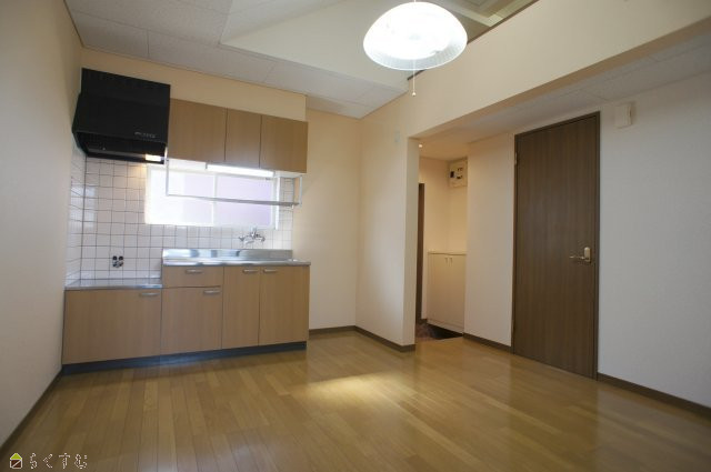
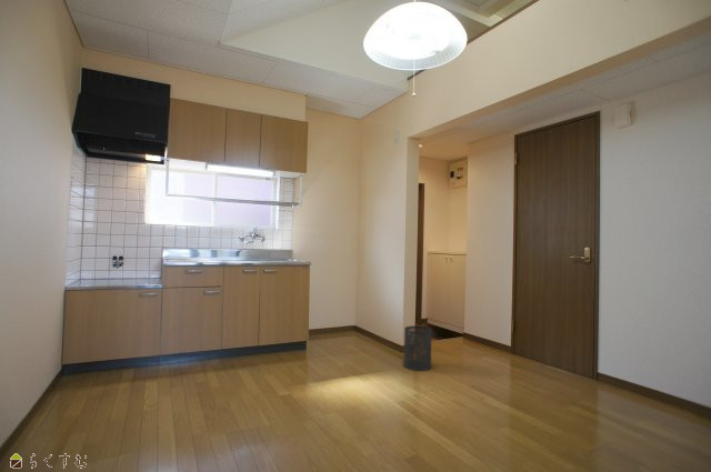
+ trash can [402,324,433,372]
